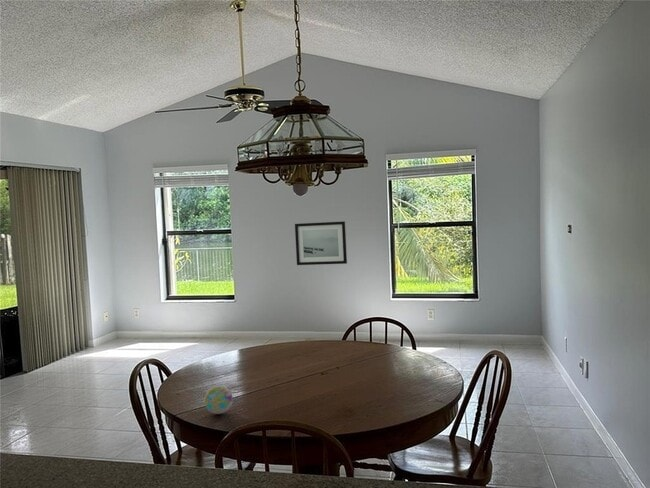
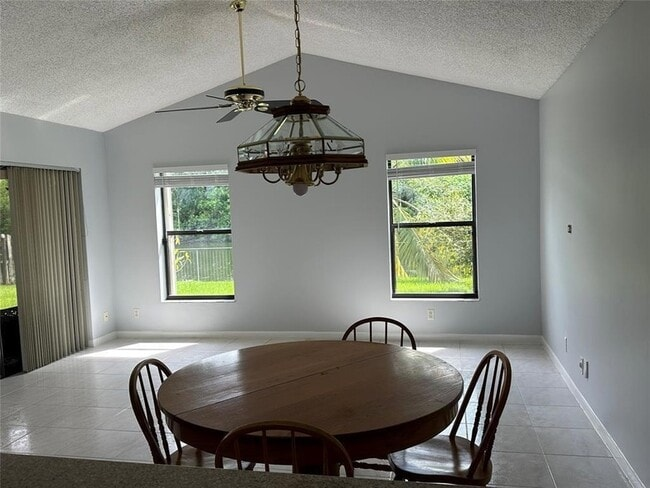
- wall art [294,220,348,266]
- decorative ball [204,385,234,415]
